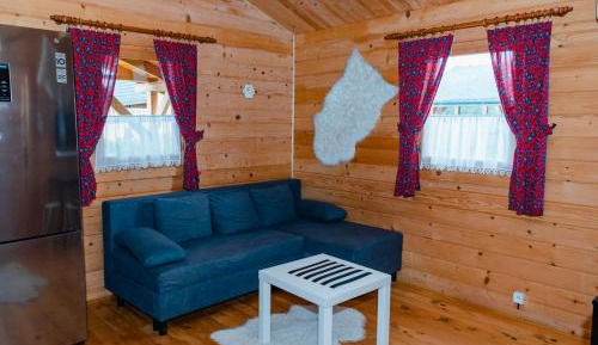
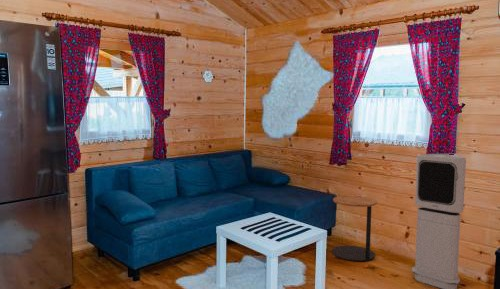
+ side table [331,195,378,262]
+ air purifier [411,153,467,289]
